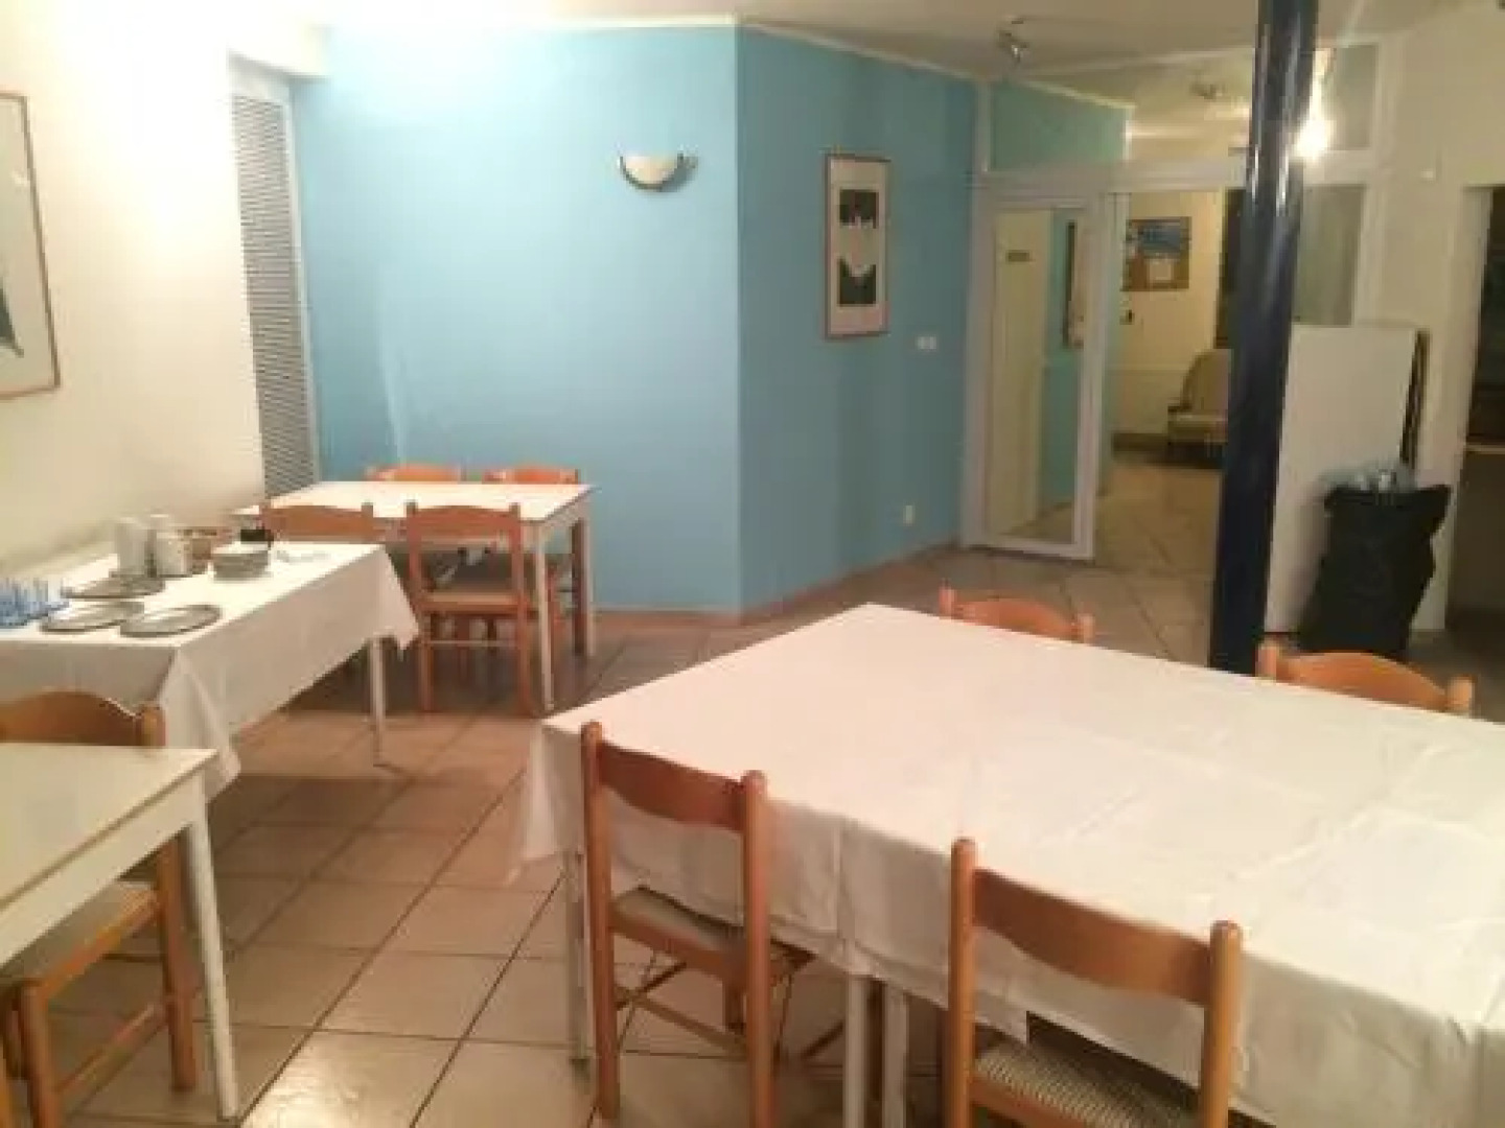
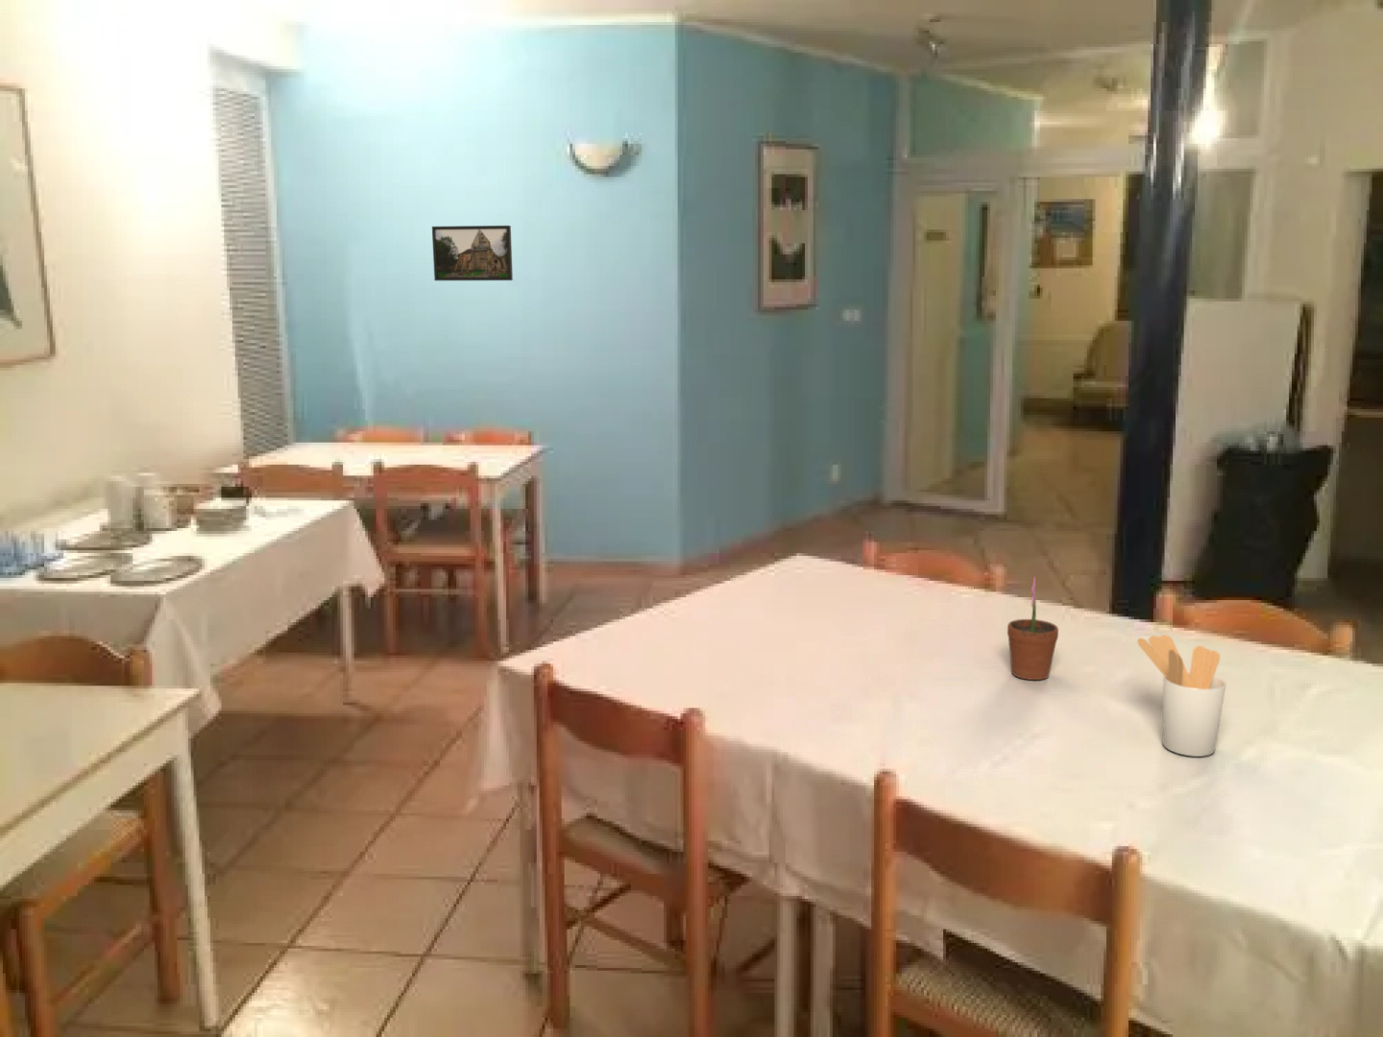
+ utensil holder [1136,634,1227,757]
+ flowerpot [1006,576,1060,681]
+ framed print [431,224,514,281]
